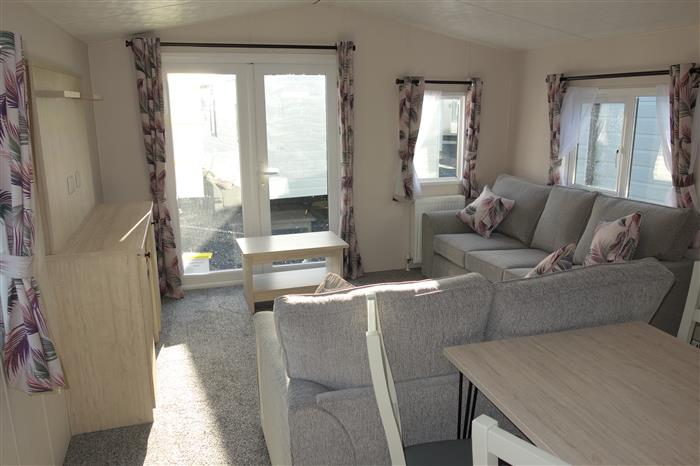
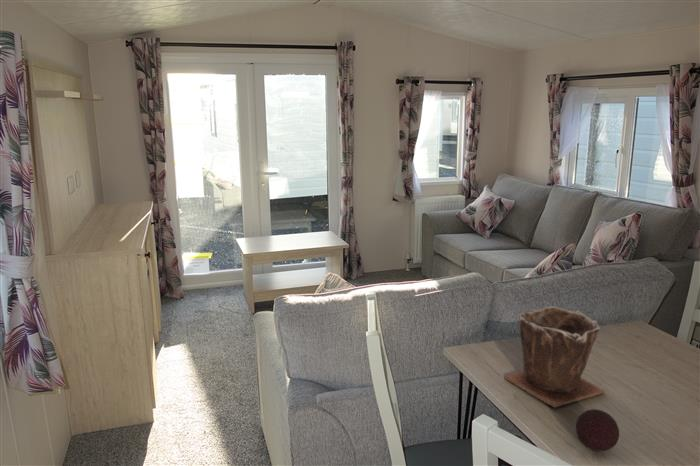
+ decorative ball [575,408,620,453]
+ plant pot [504,306,606,408]
